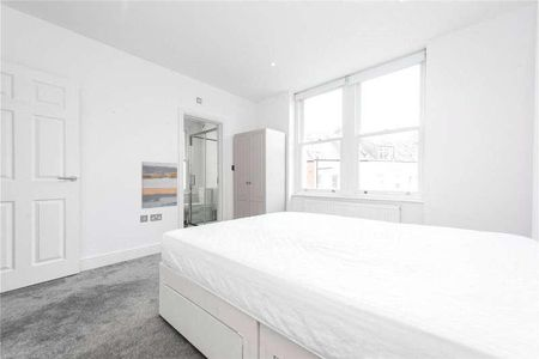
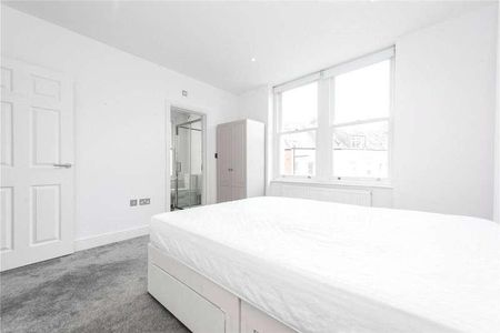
- wall art [140,160,178,209]
